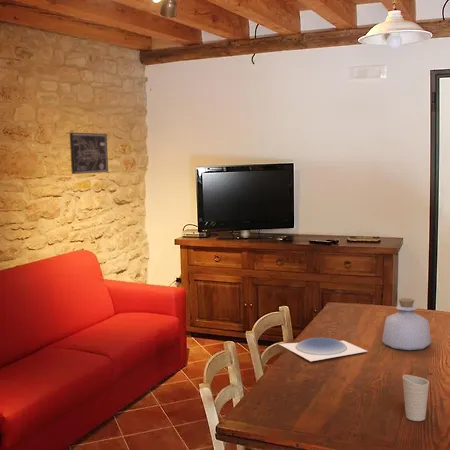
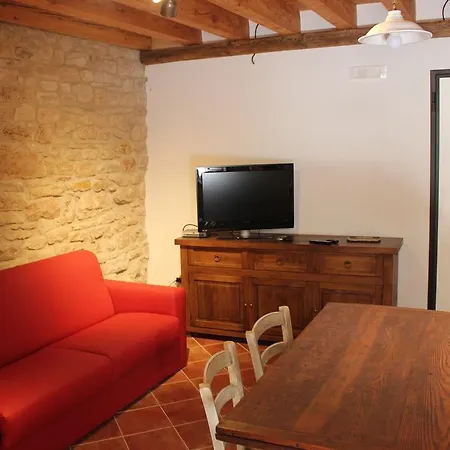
- plate [279,337,367,362]
- bottle [381,297,432,351]
- cup [402,374,430,422]
- wall art [69,131,109,175]
